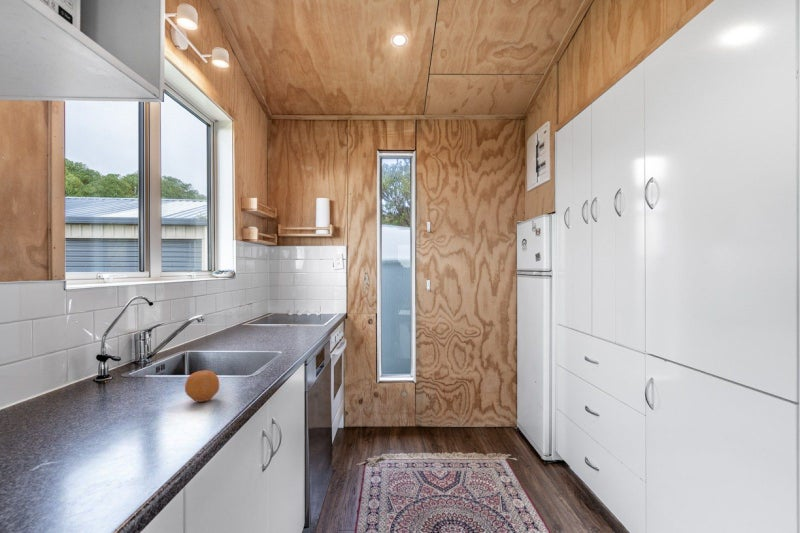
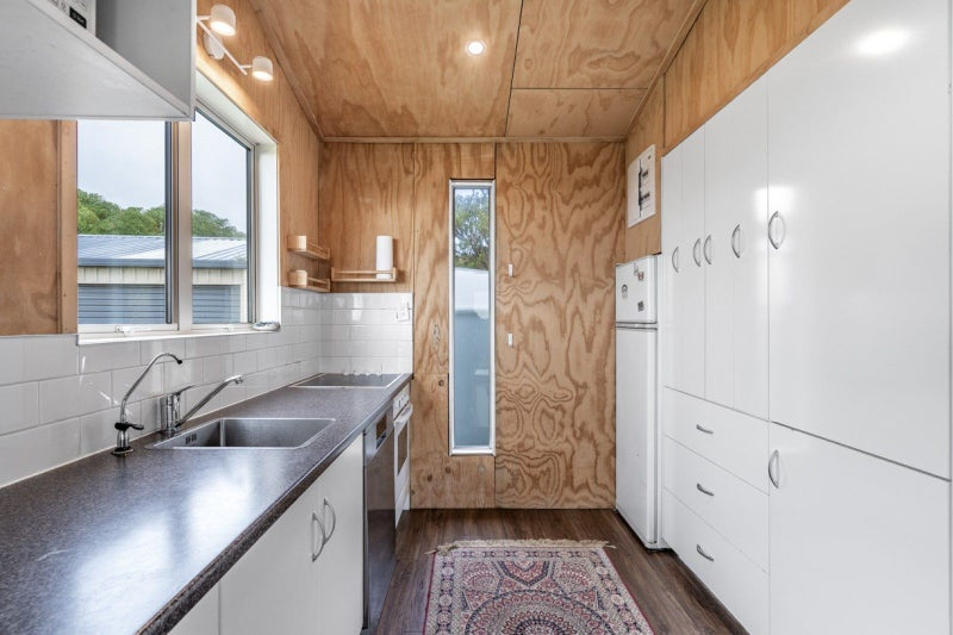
- fruit [184,369,220,403]
